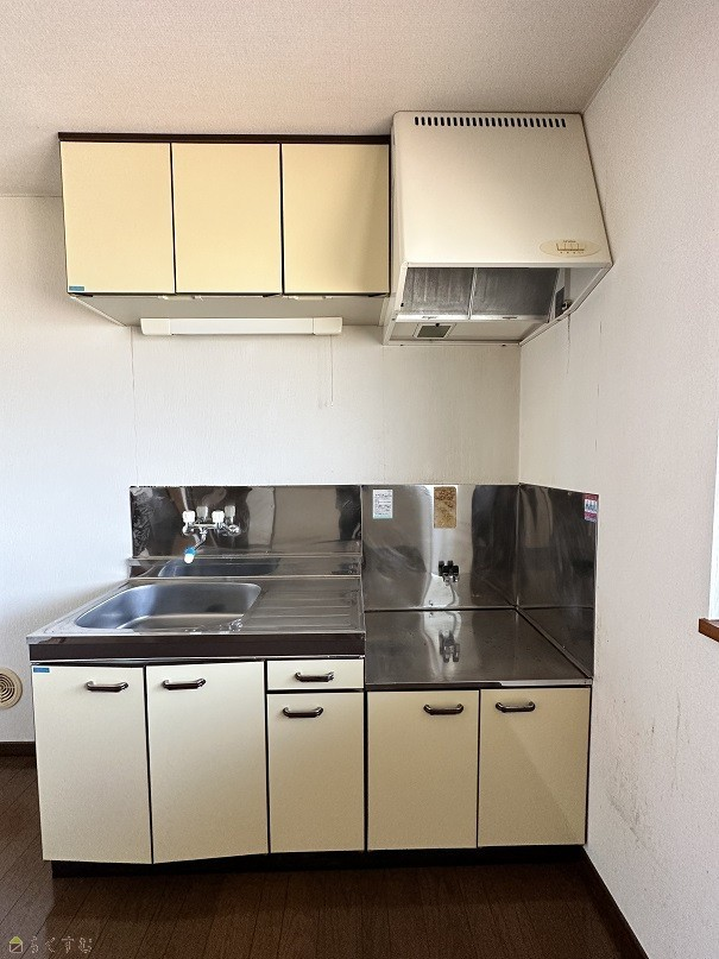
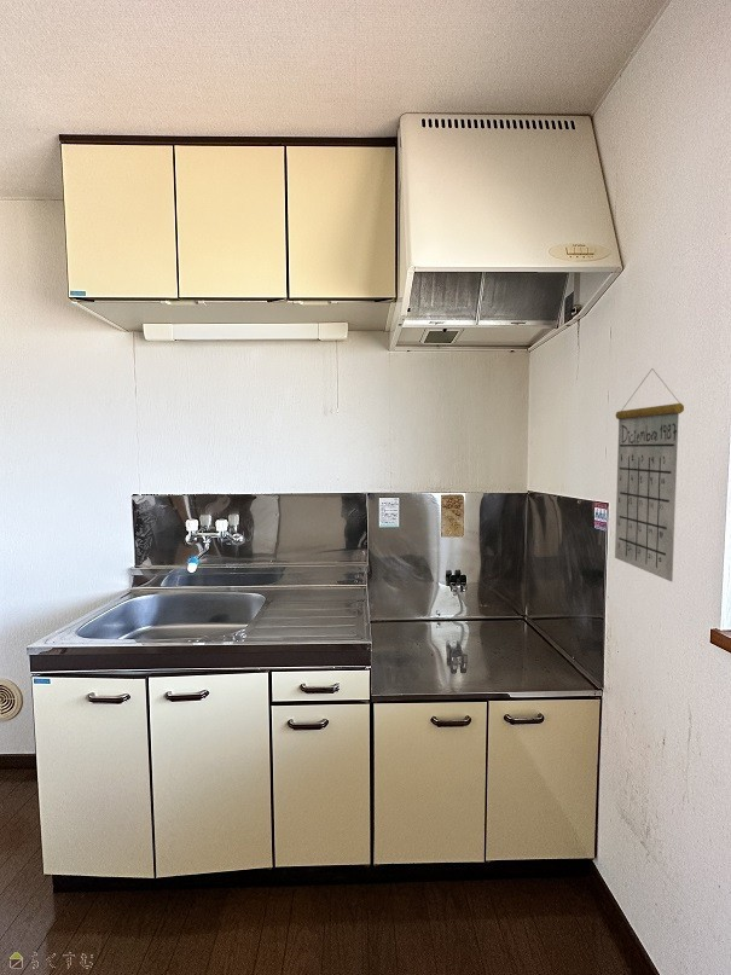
+ calendar [614,367,685,582]
